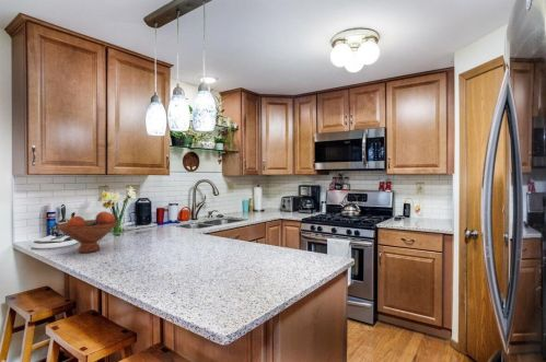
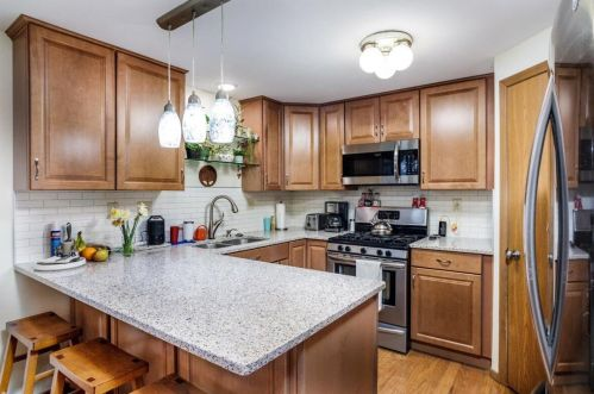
- fruit bowl [56,210,119,254]
